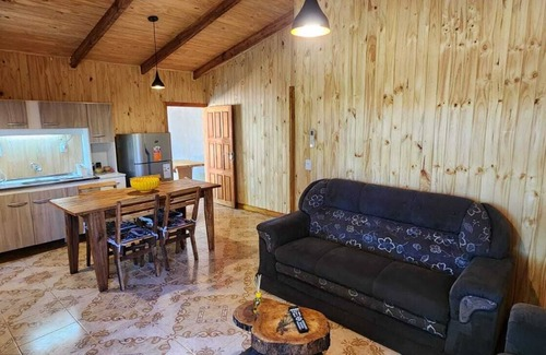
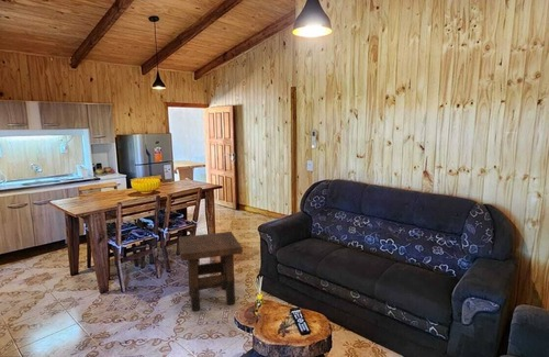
+ side table [178,231,244,312]
